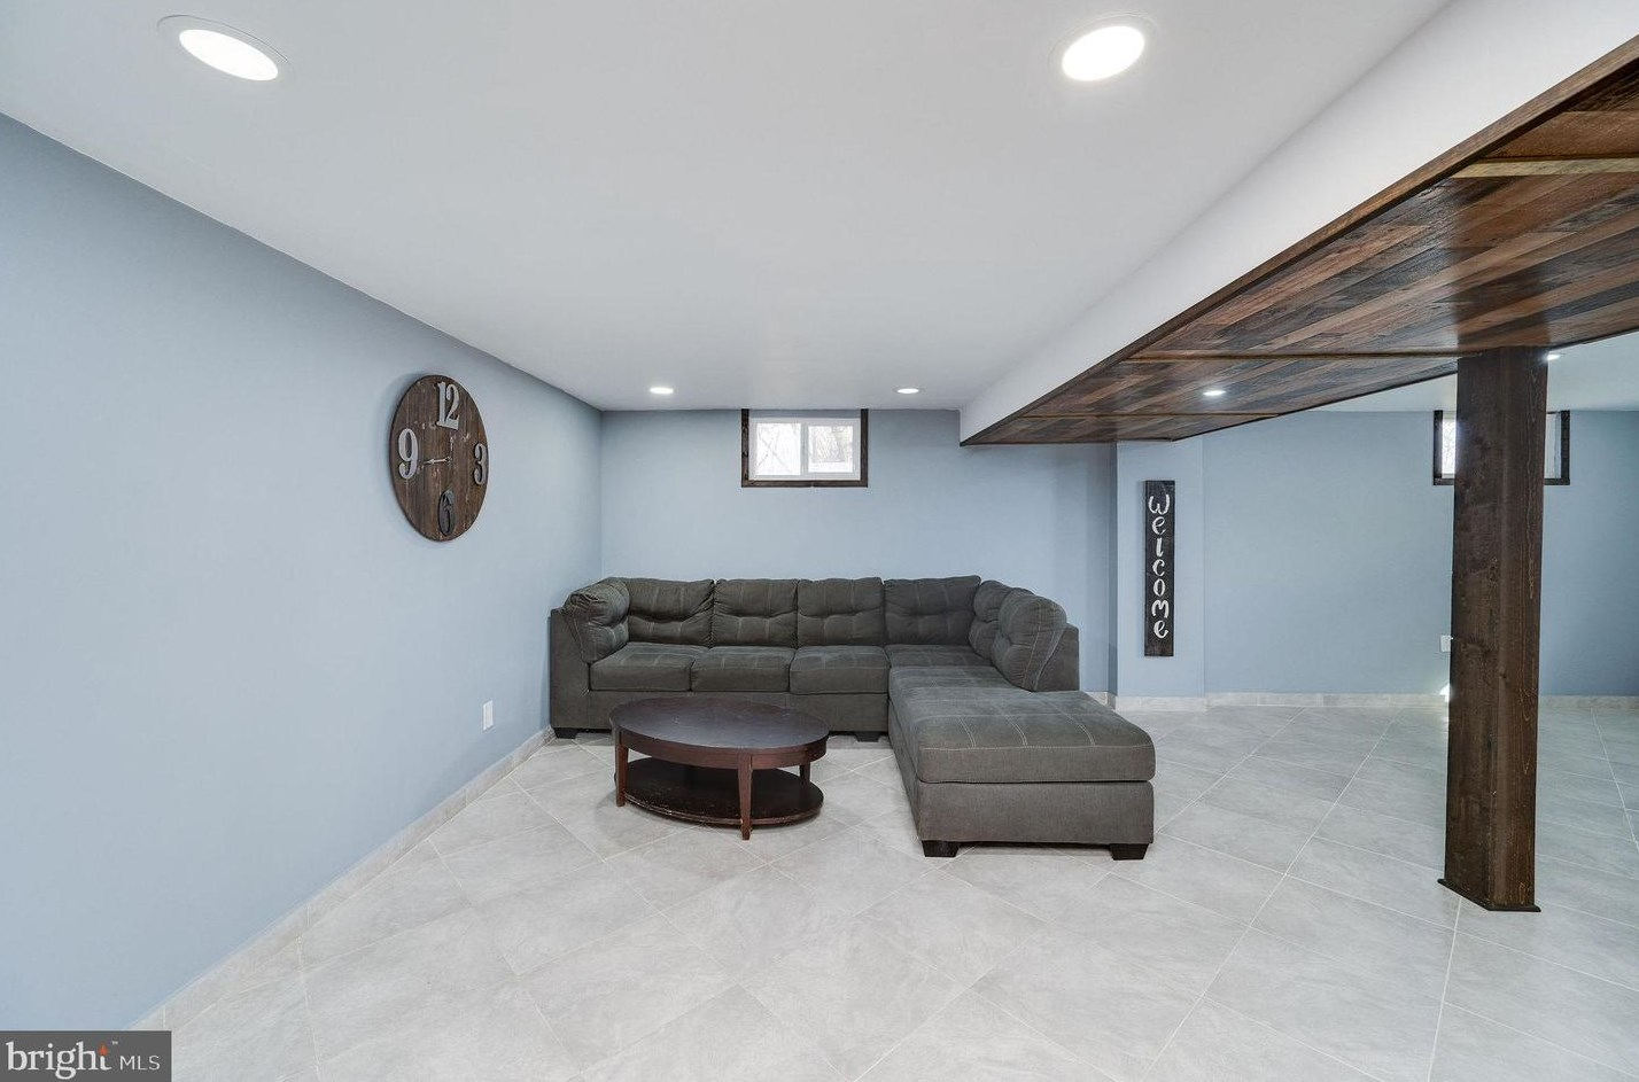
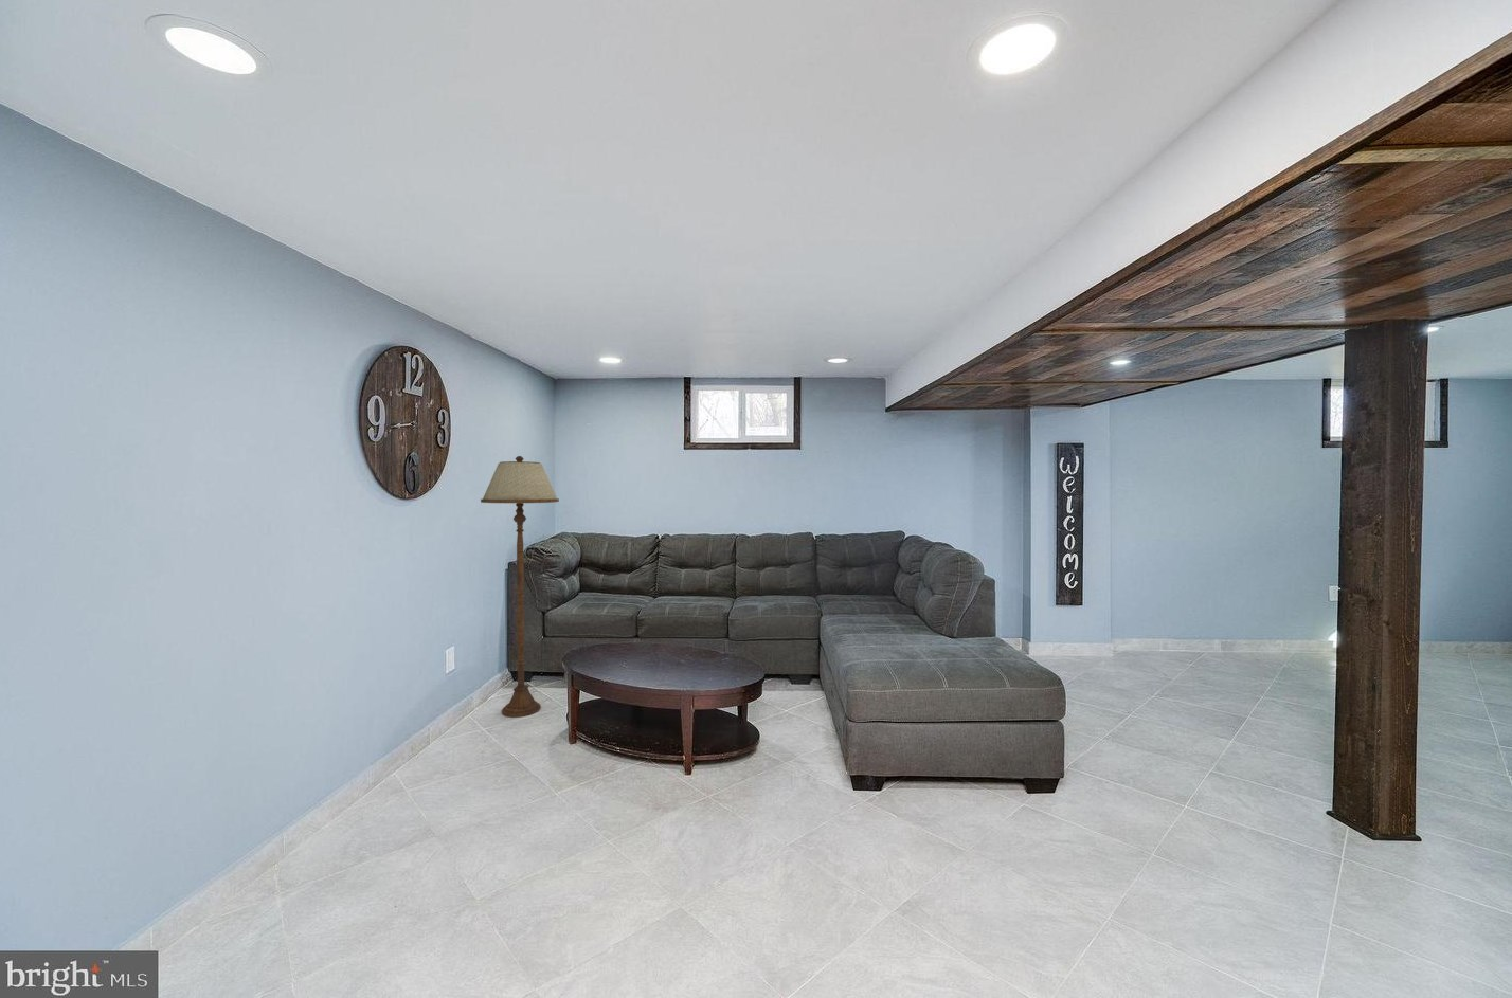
+ floor lamp [479,456,560,718]
